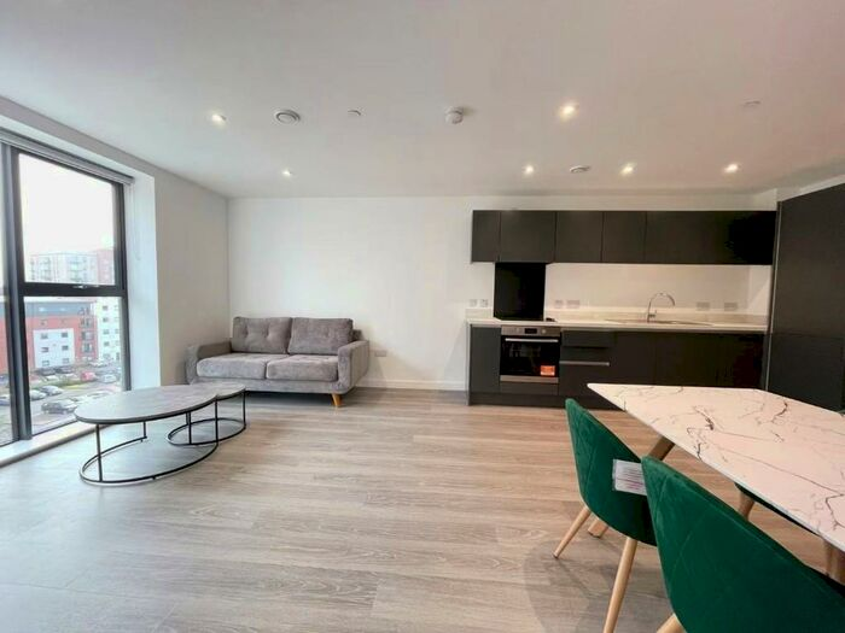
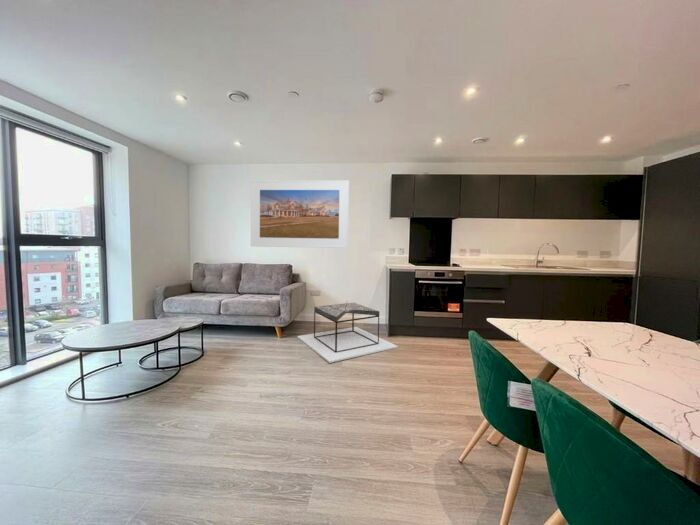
+ coffee table [297,300,399,364]
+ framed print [250,179,350,249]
